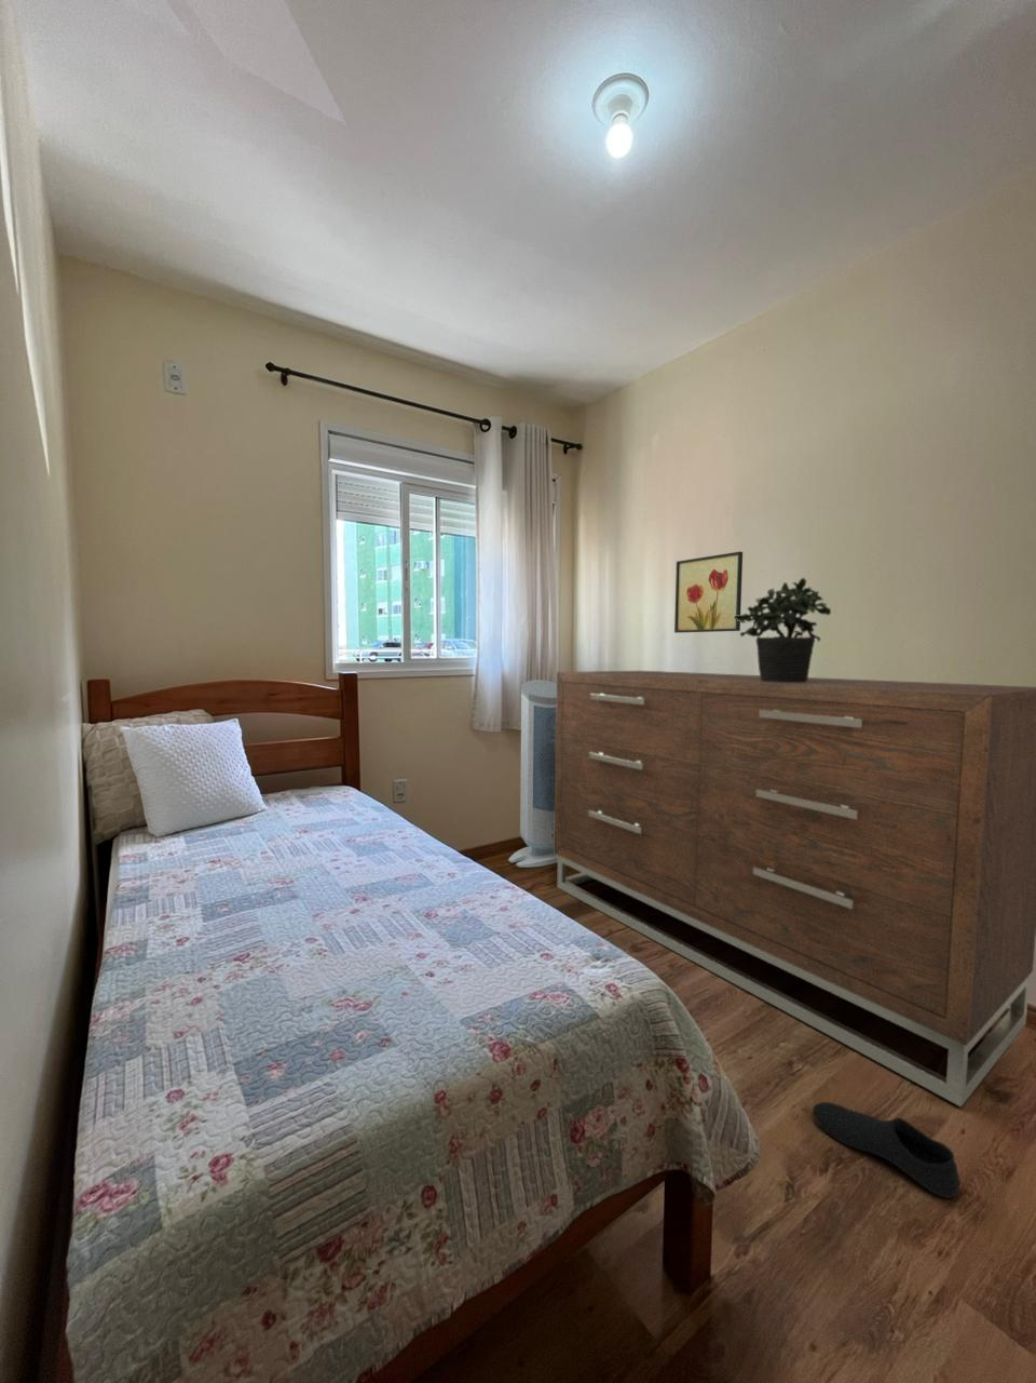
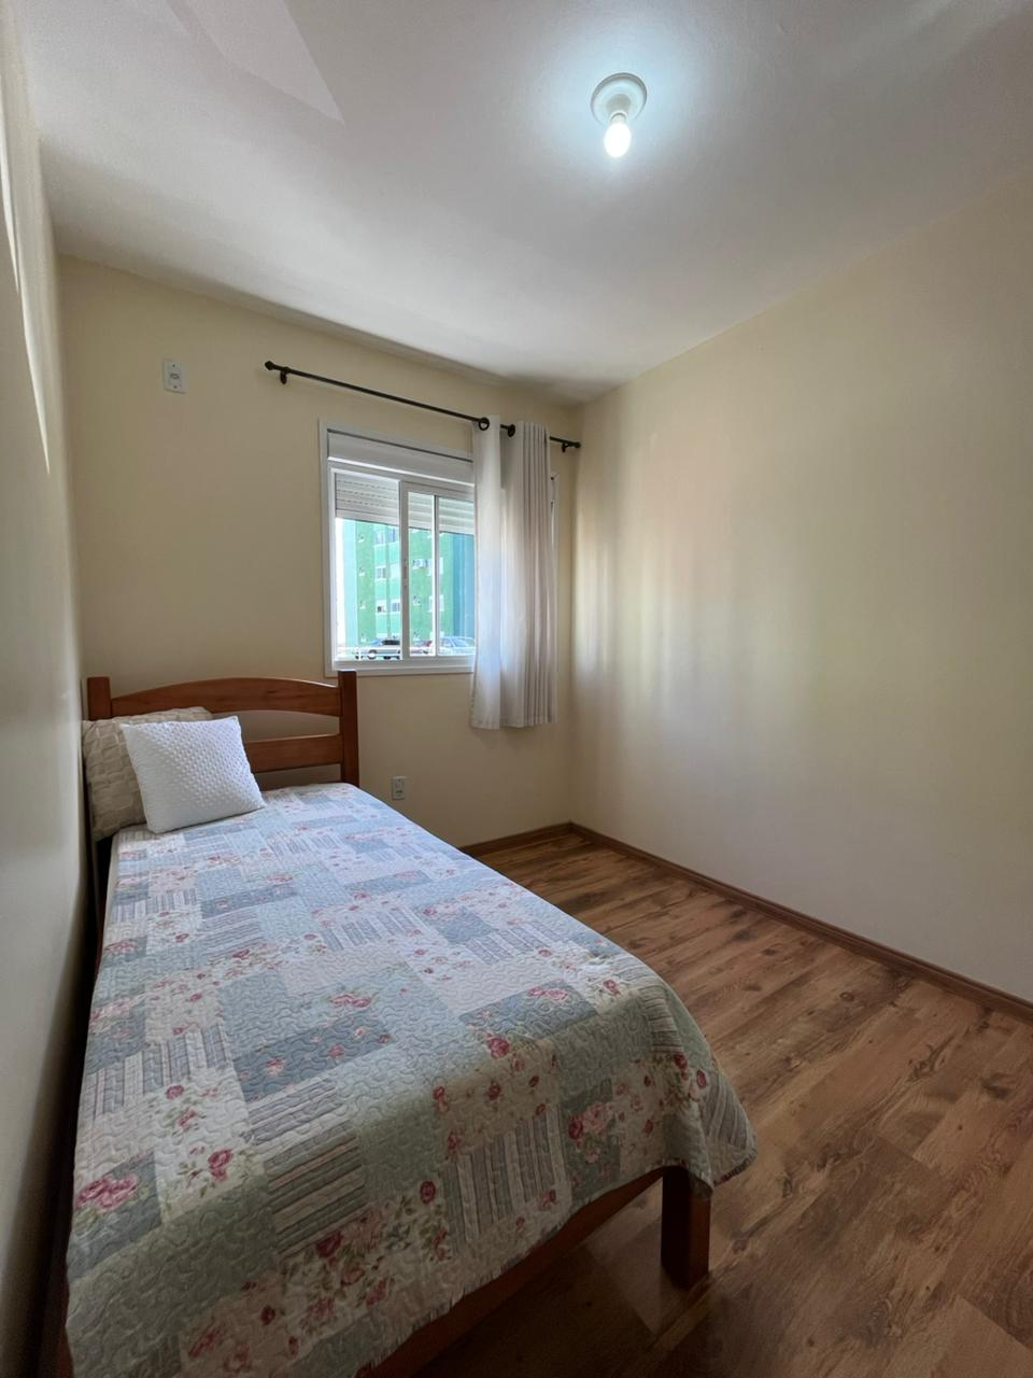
- wall art [674,550,743,634]
- shoe [812,1101,961,1199]
- dresser [555,670,1036,1107]
- air purifier [507,678,558,869]
- potted plant [733,577,832,683]
